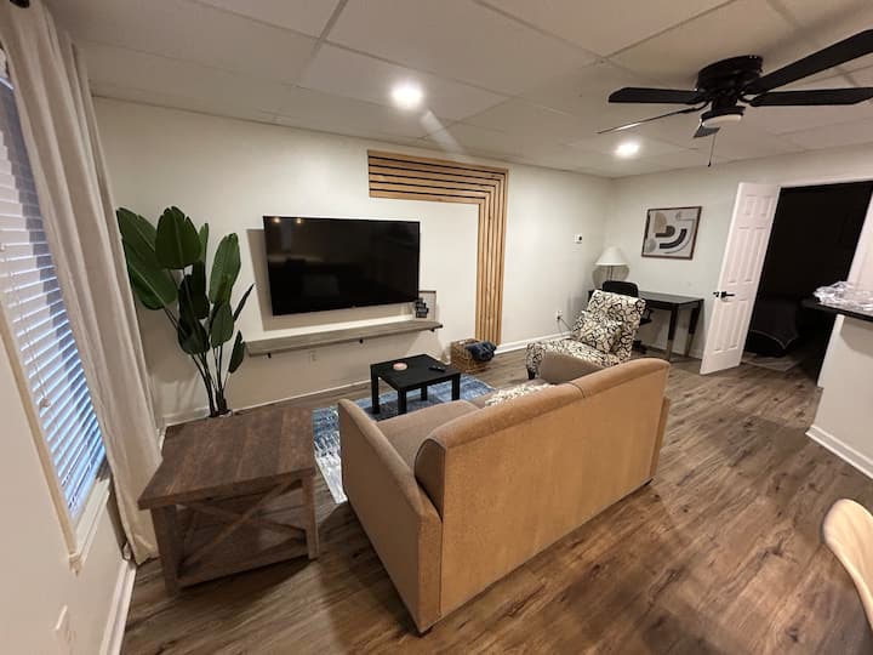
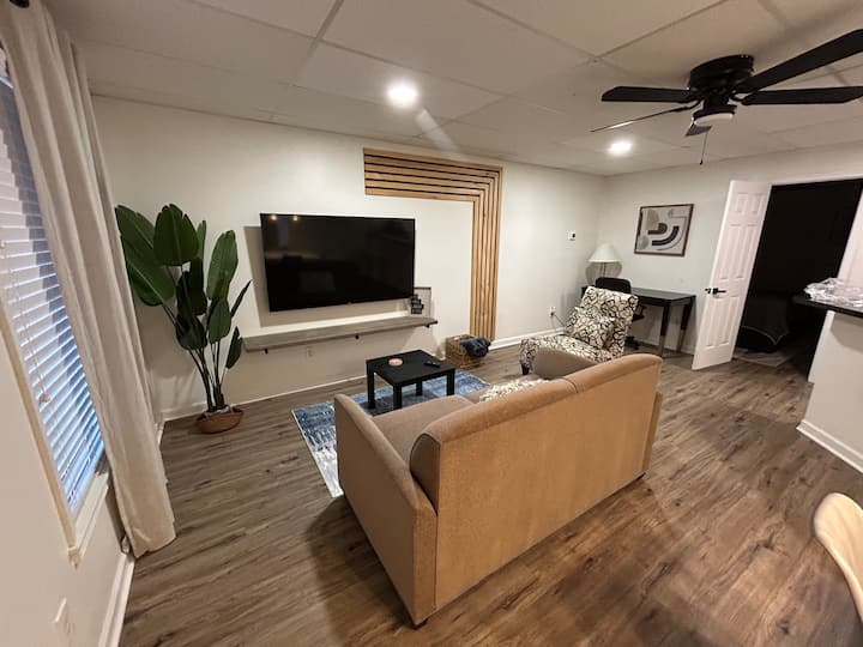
- side table [136,404,320,599]
